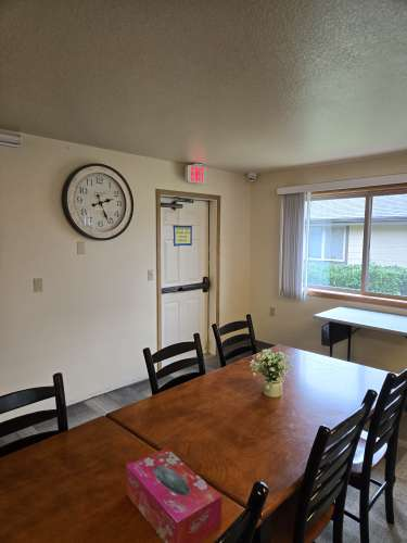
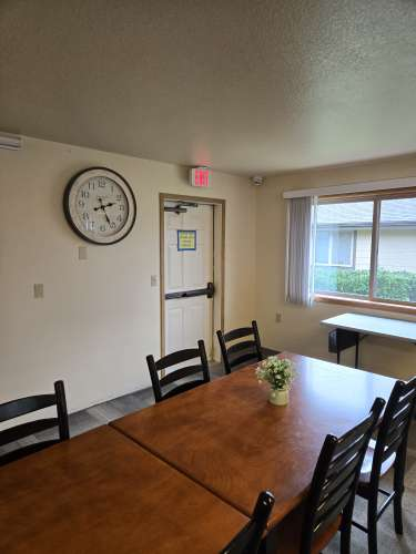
- tissue box [125,447,222,543]
